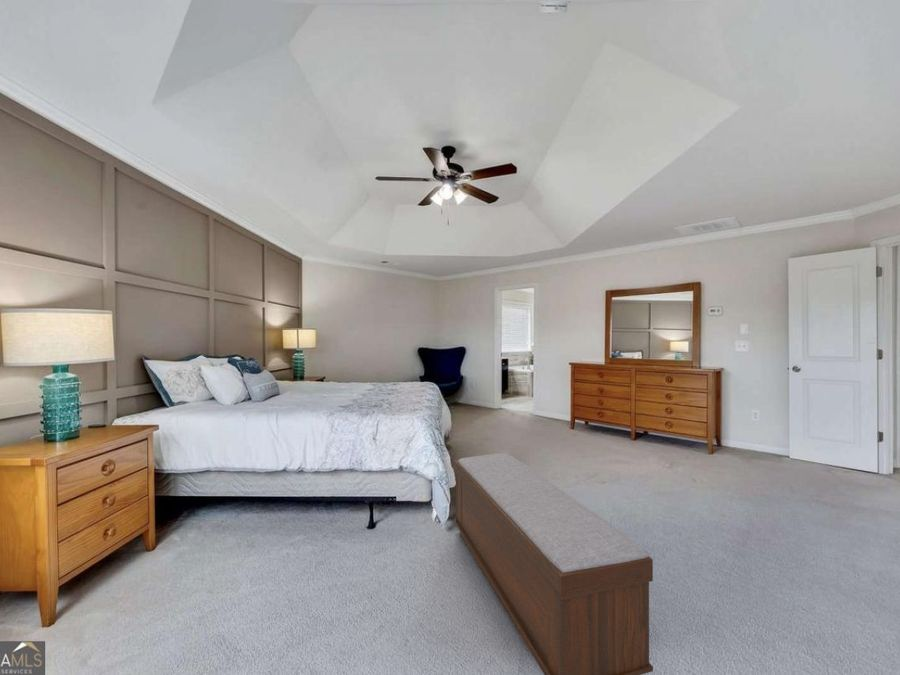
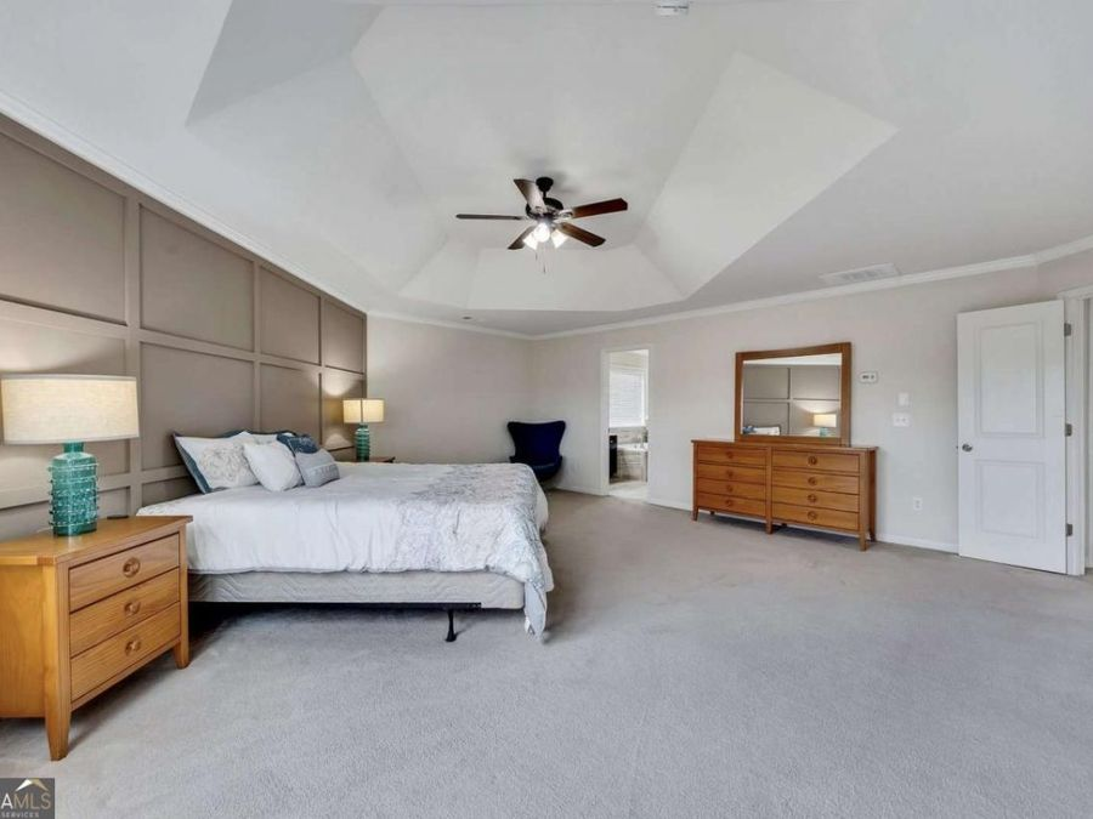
- bench [453,452,654,675]
